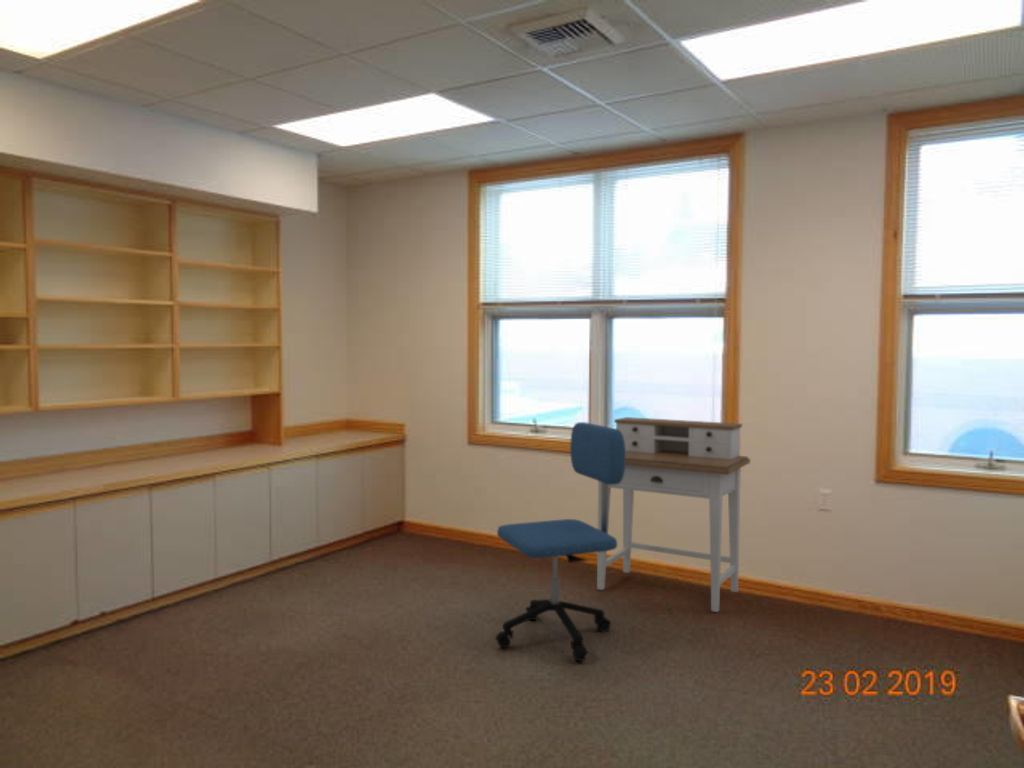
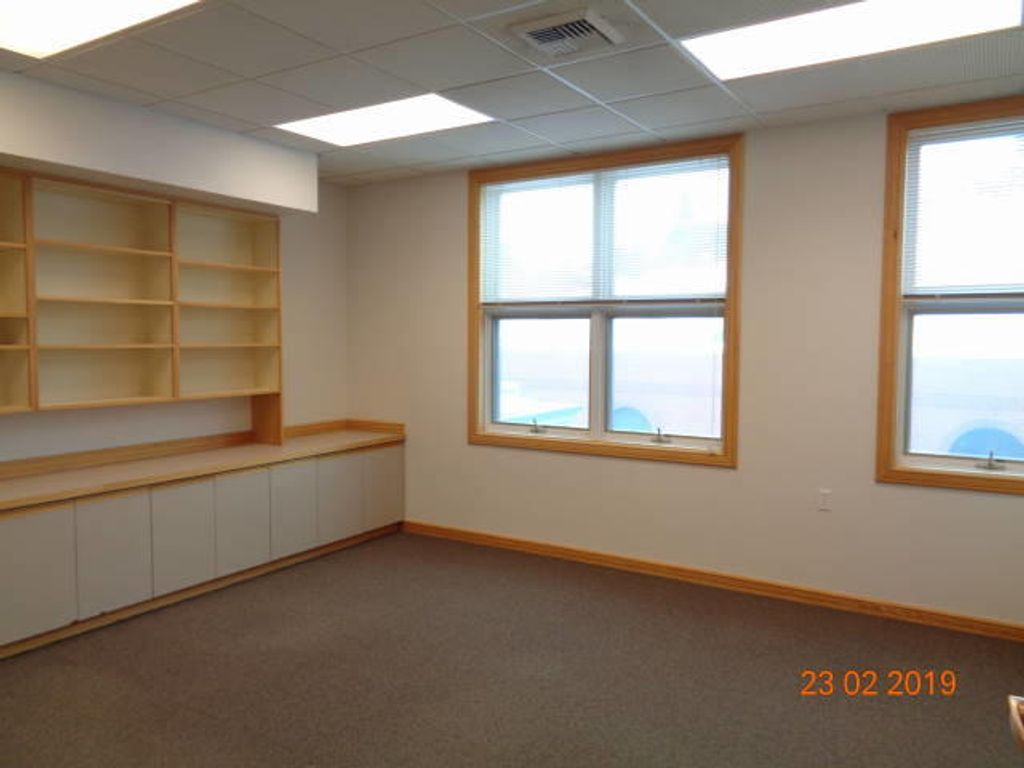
- desk [596,416,751,613]
- office chair [494,421,625,662]
